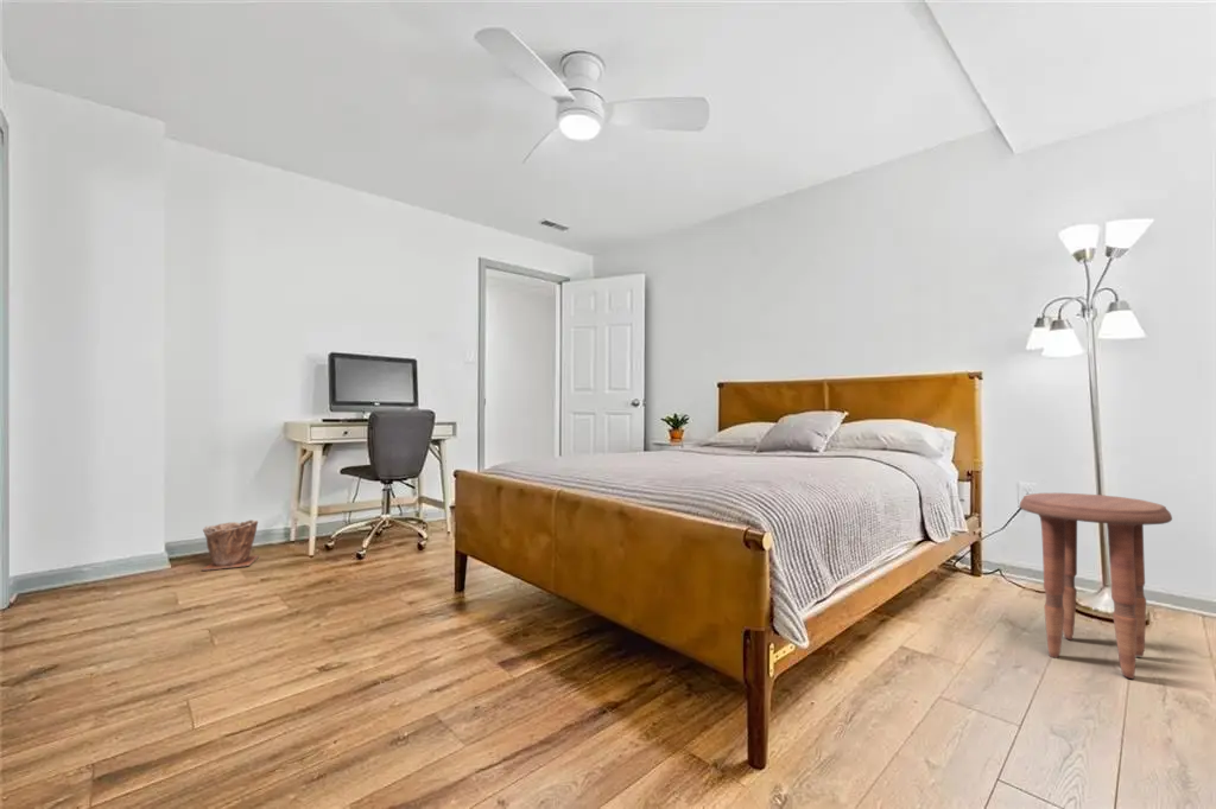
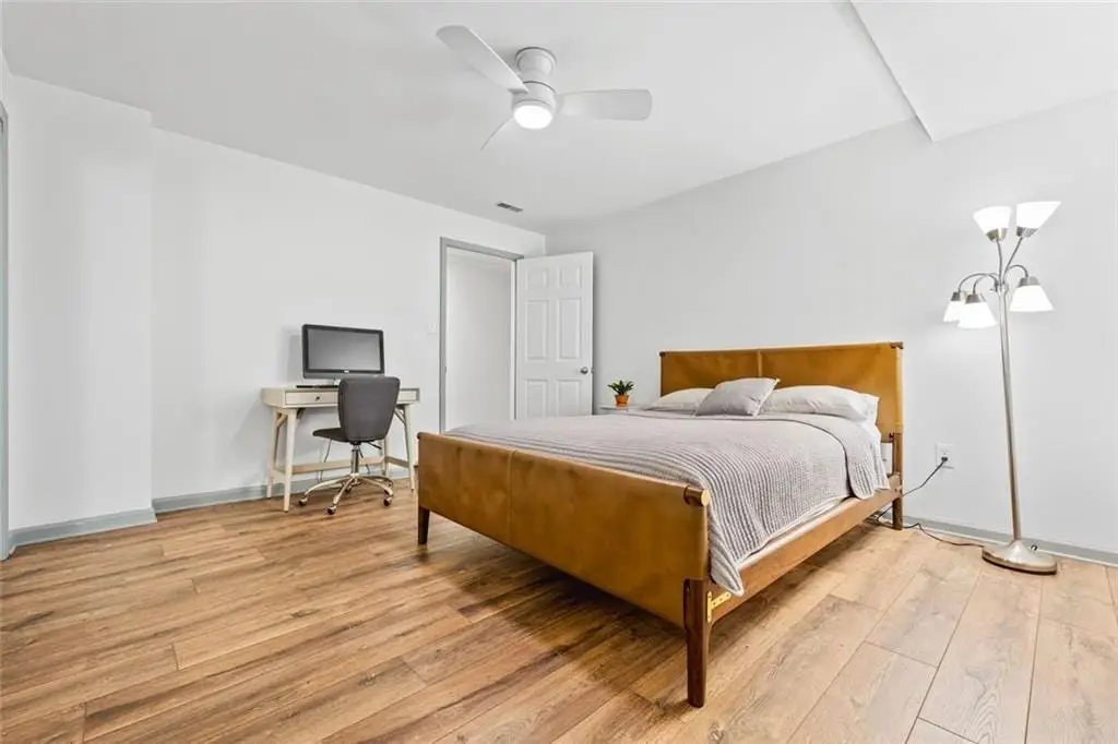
- plant pot [201,518,260,572]
- side table [1019,492,1173,680]
